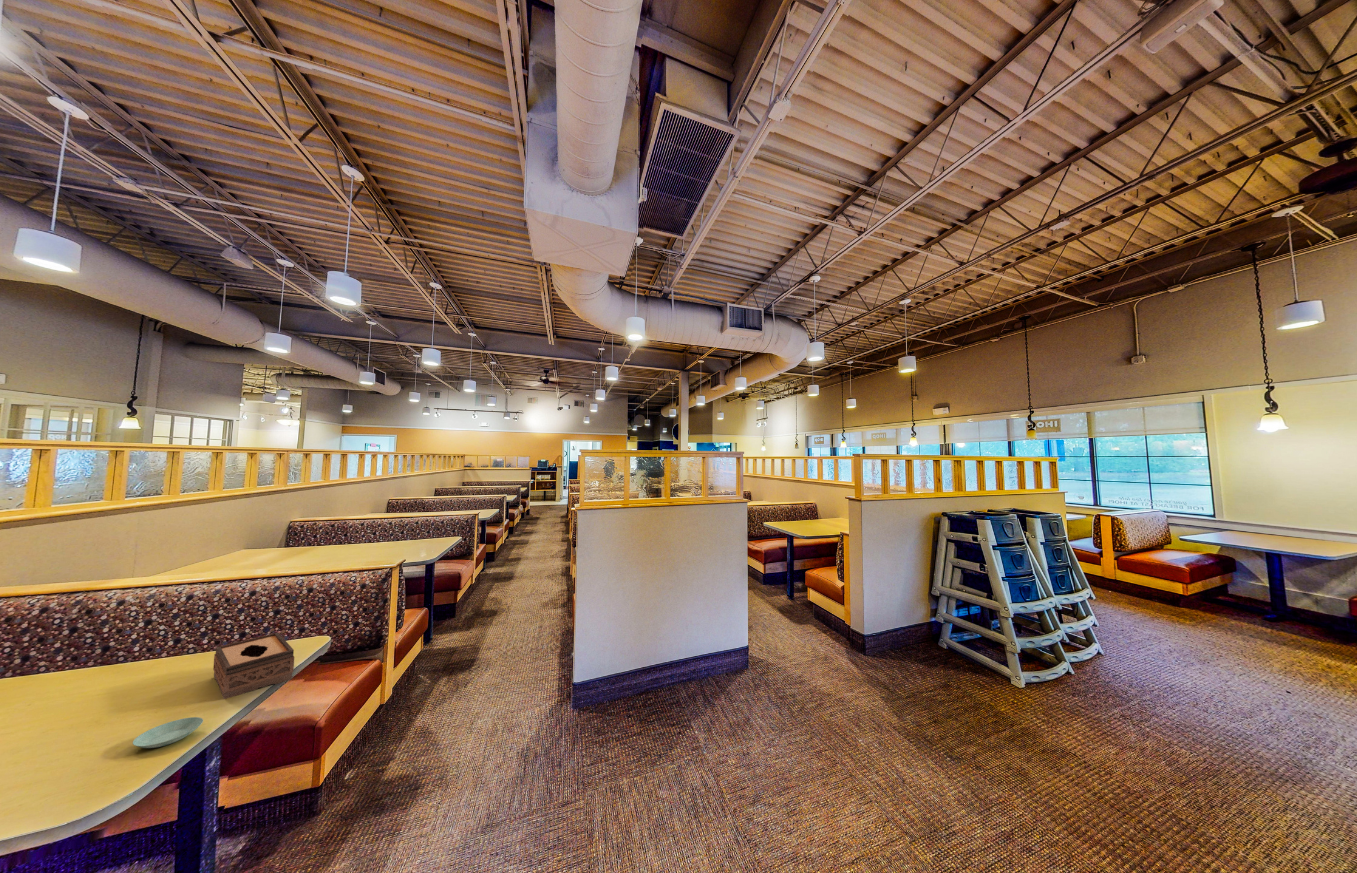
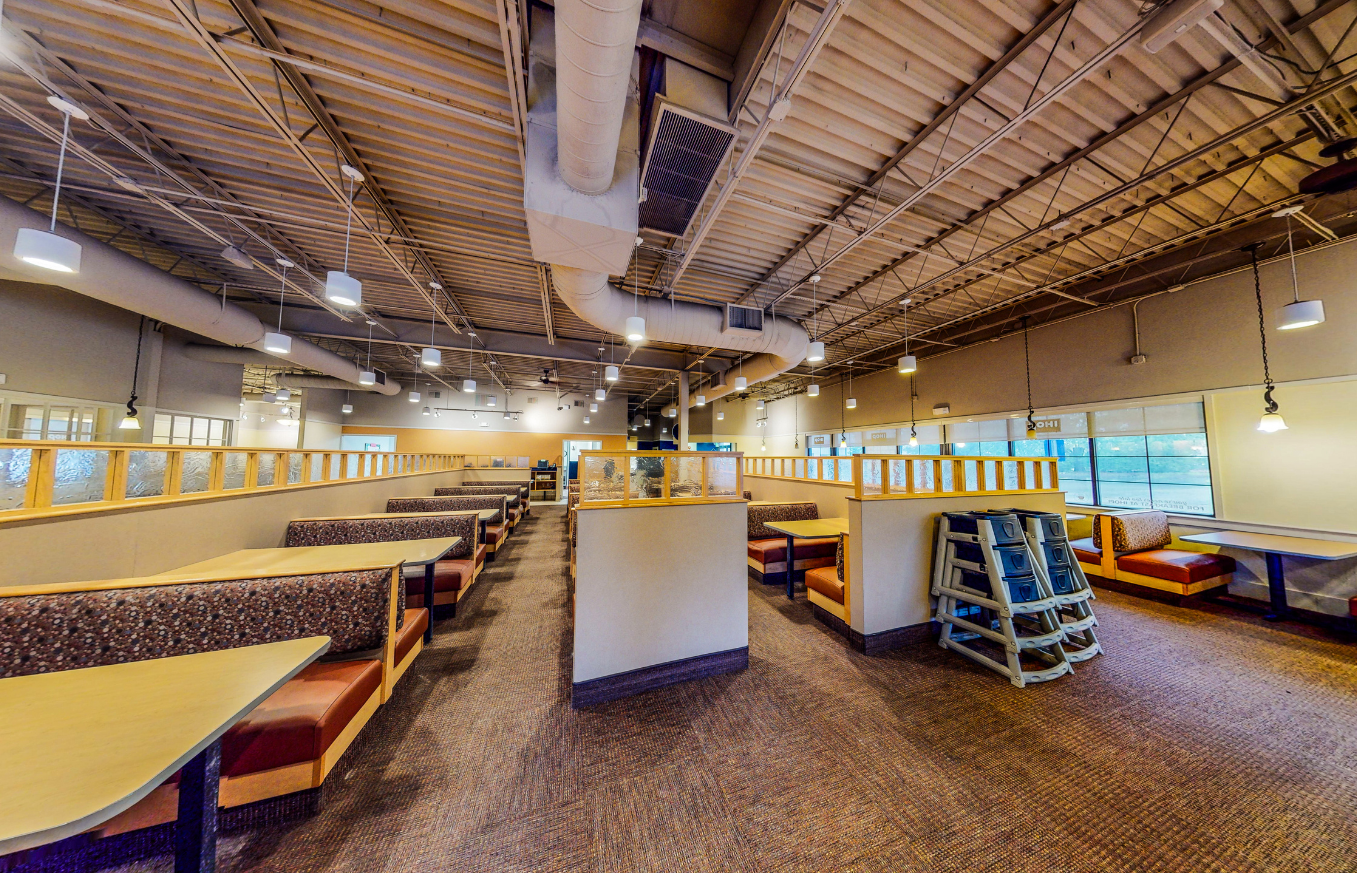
- tissue box [212,632,295,700]
- saucer [132,716,204,749]
